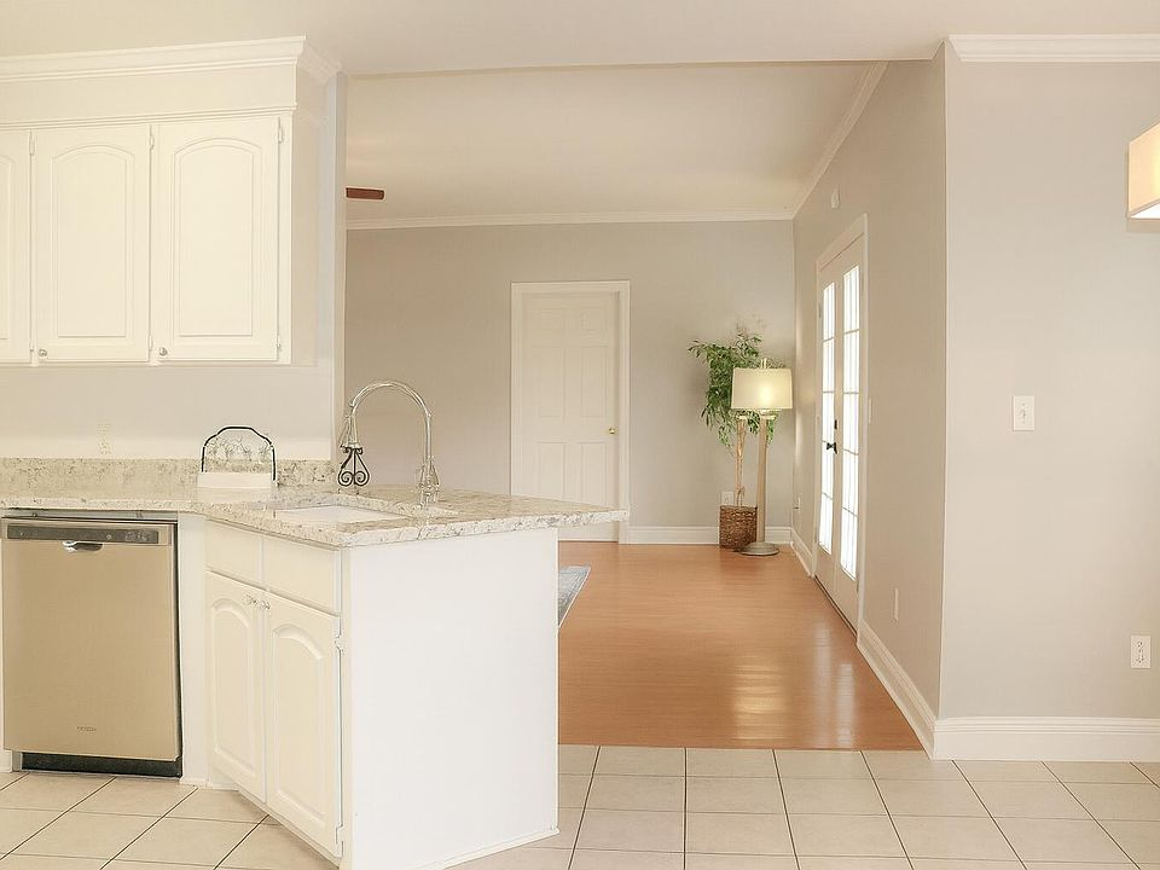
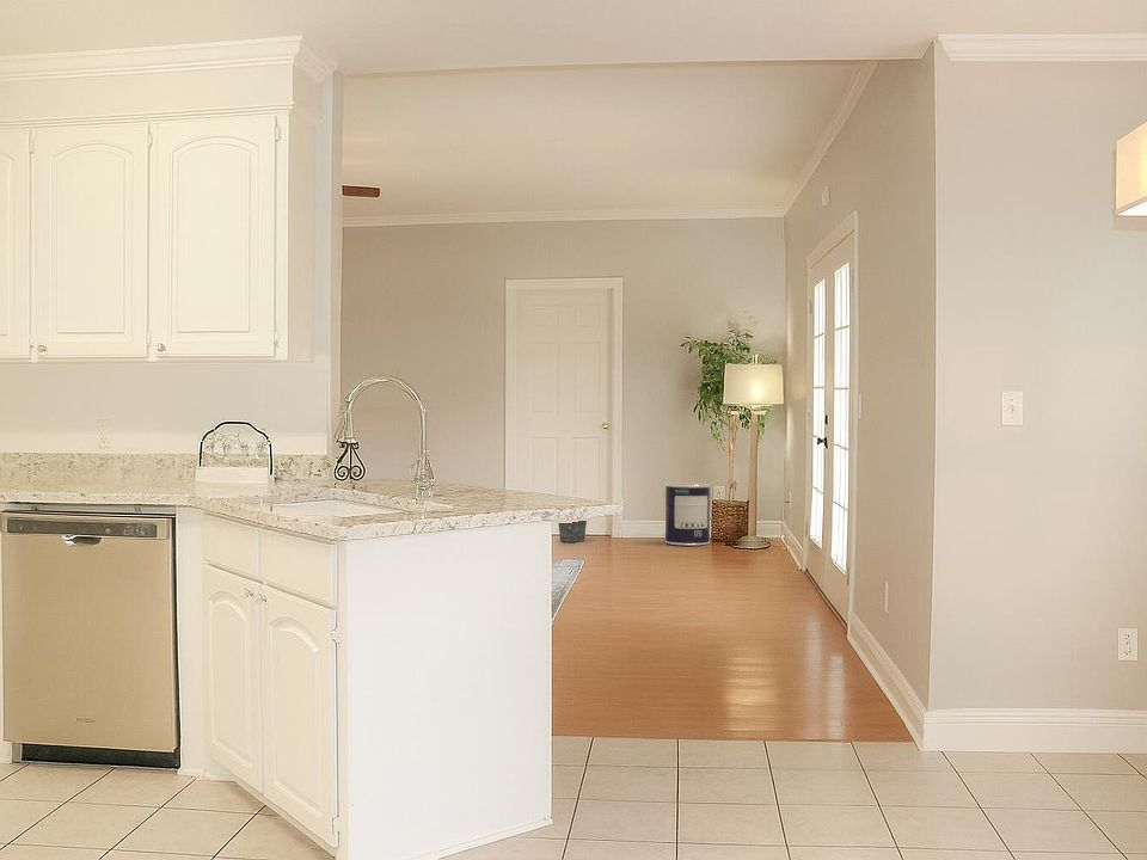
+ paint can [664,481,711,547]
+ bucket [557,521,588,543]
